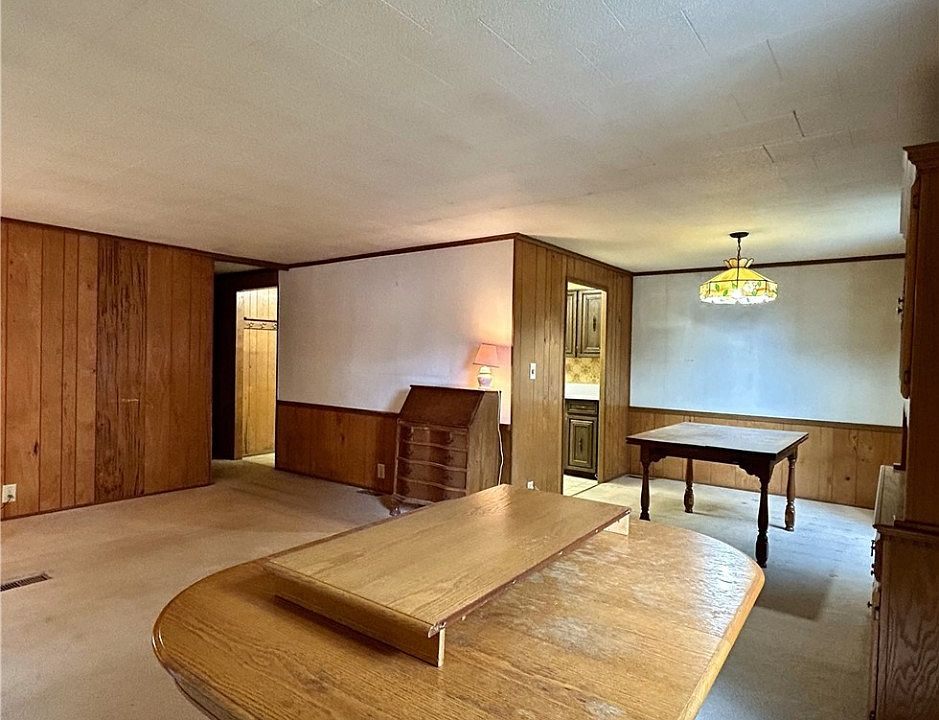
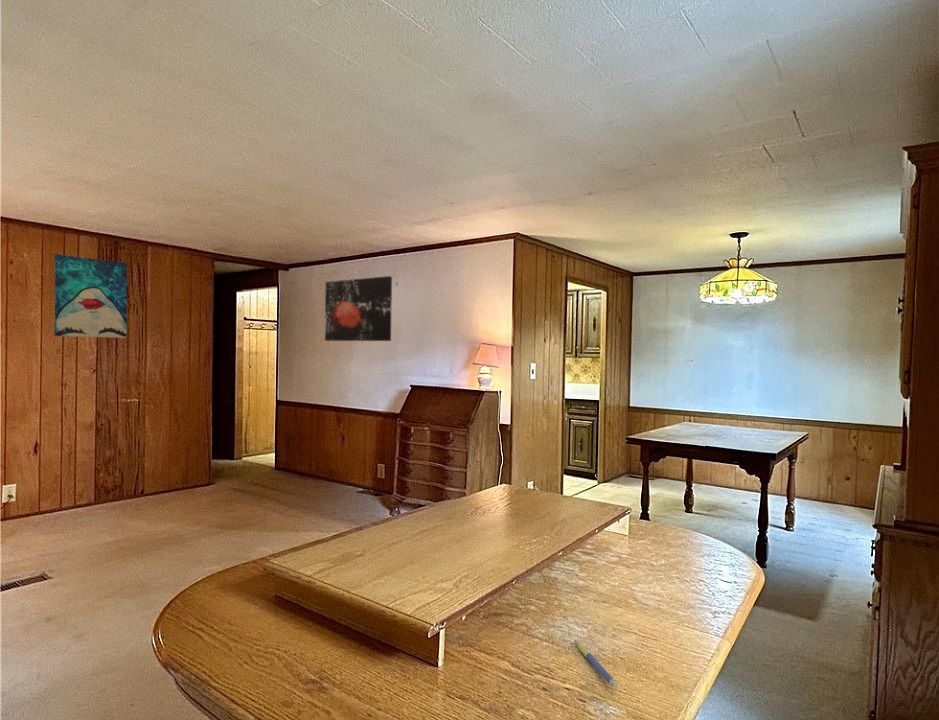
+ wall art [54,253,128,339]
+ wall art [324,275,393,342]
+ pen [574,639,619,690]
